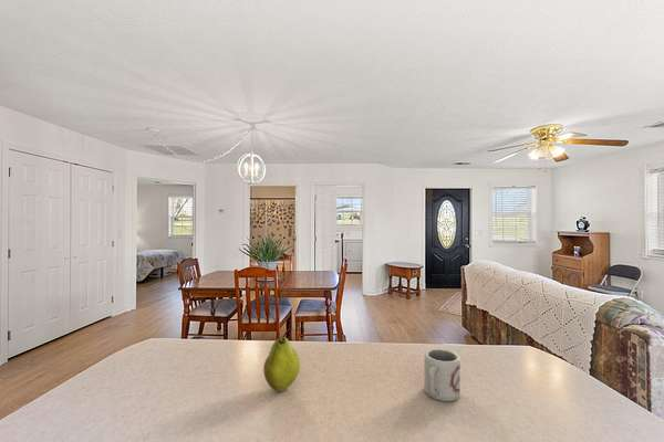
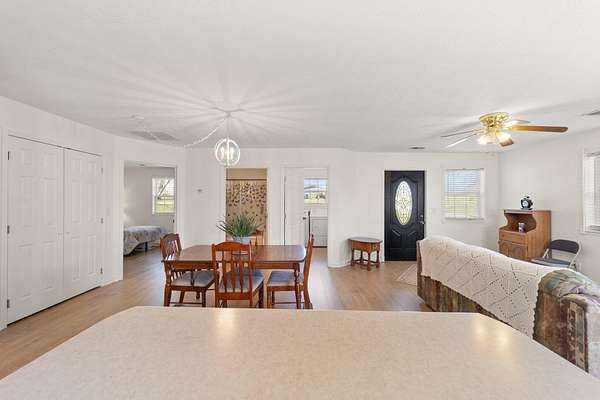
- cup [423,348,461,402]
- fruit [262,336,301,392]
